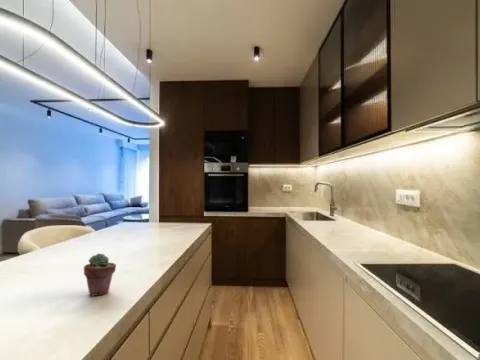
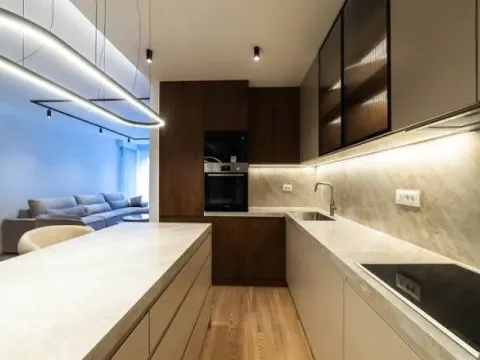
- potted succulent [83,252,117,297]
